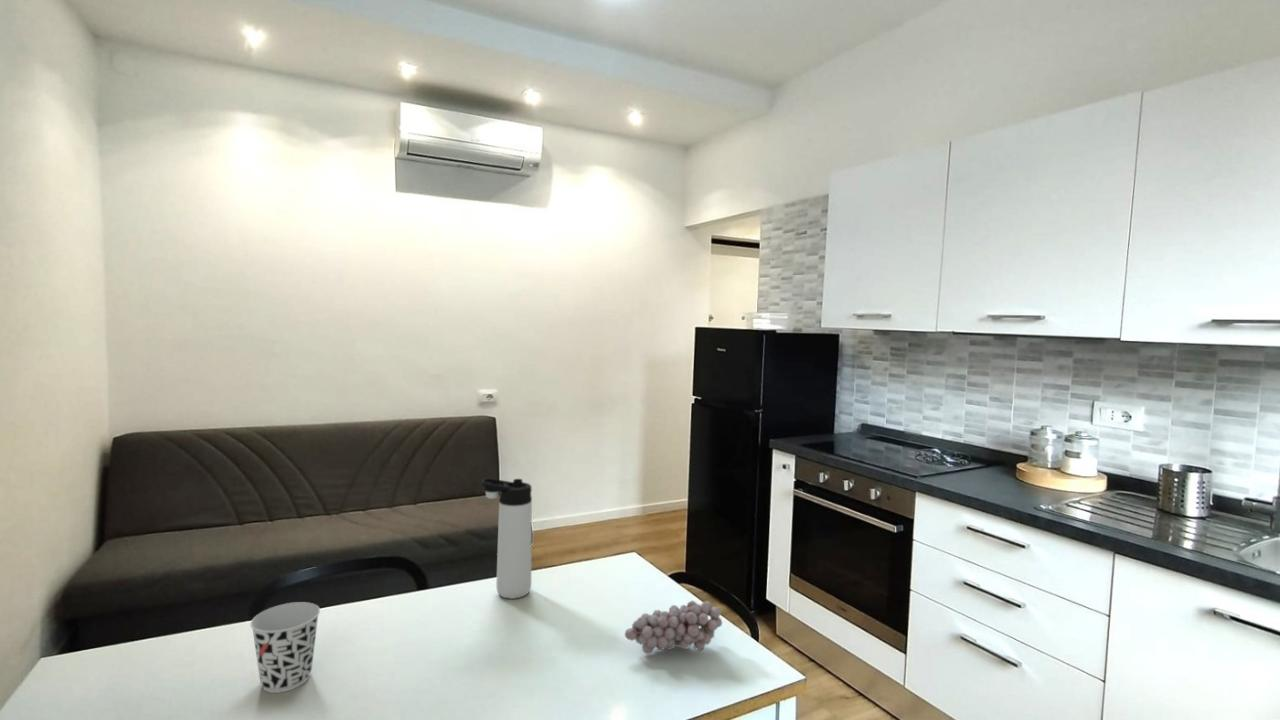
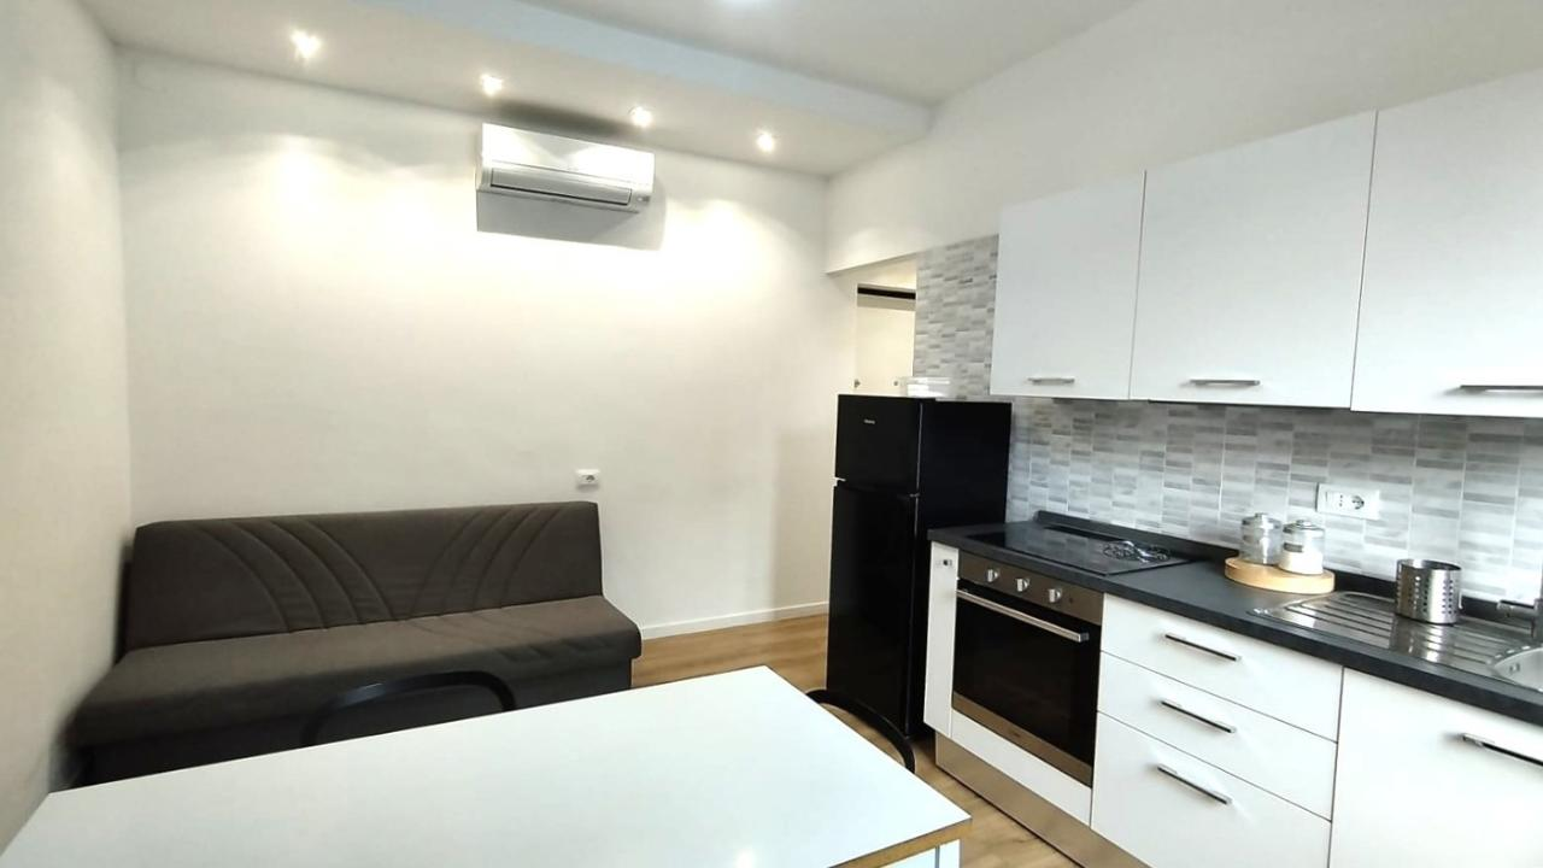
- cup [249,601,321,694]
- thermos bottle [480,477,533,600]
- fruit [624,599,723,655]
